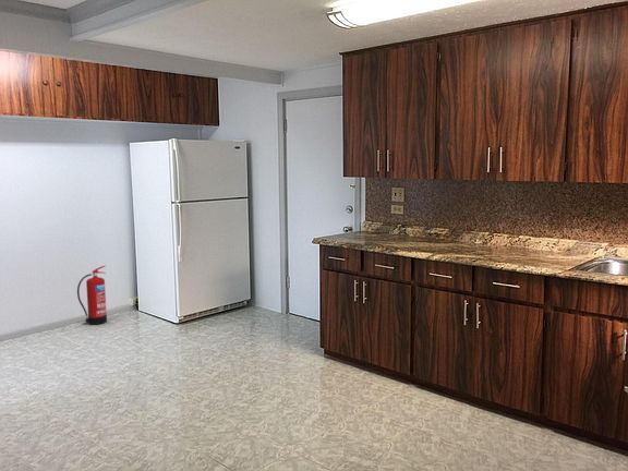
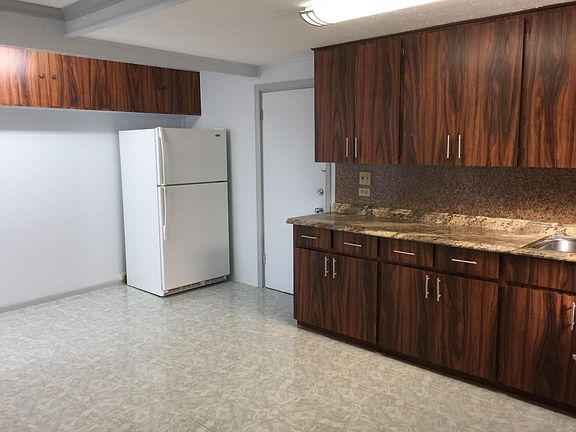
- fire extinguisher [76,265,108,326]
